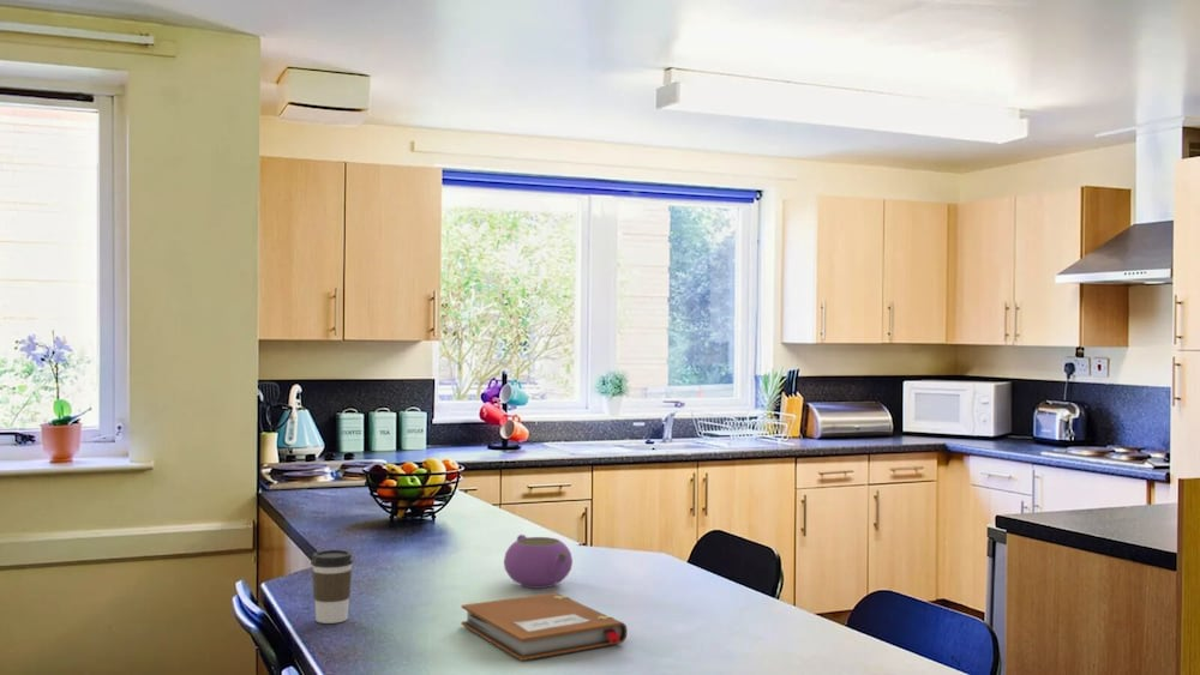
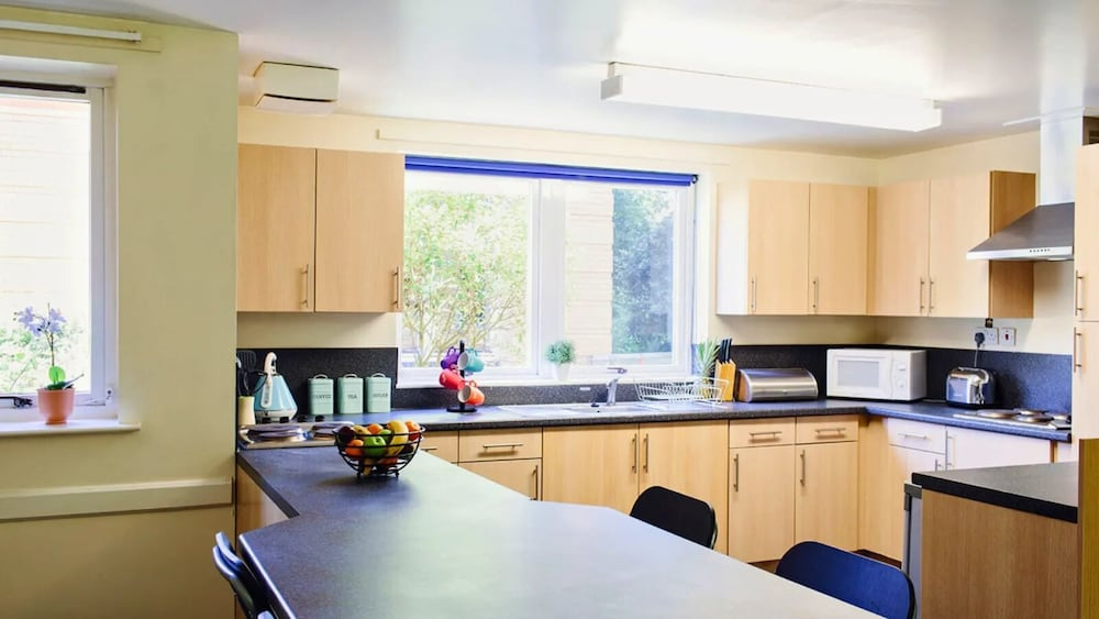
- teapot [503,534,574,589]
- notebook [460,591,629,662]
- coffee cup [310,549,355,625]
